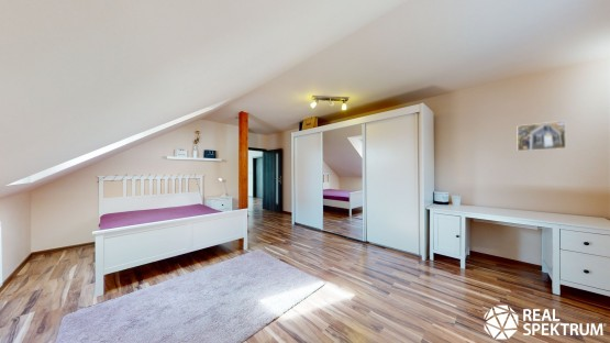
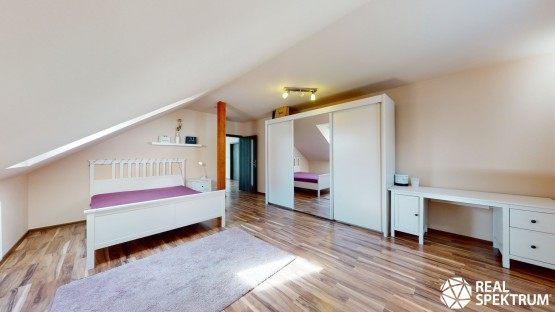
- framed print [517,120,567,152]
